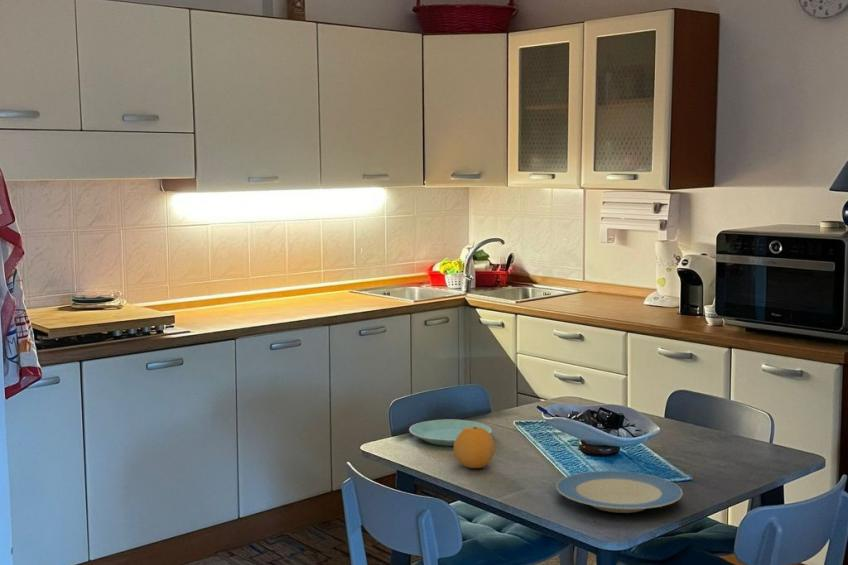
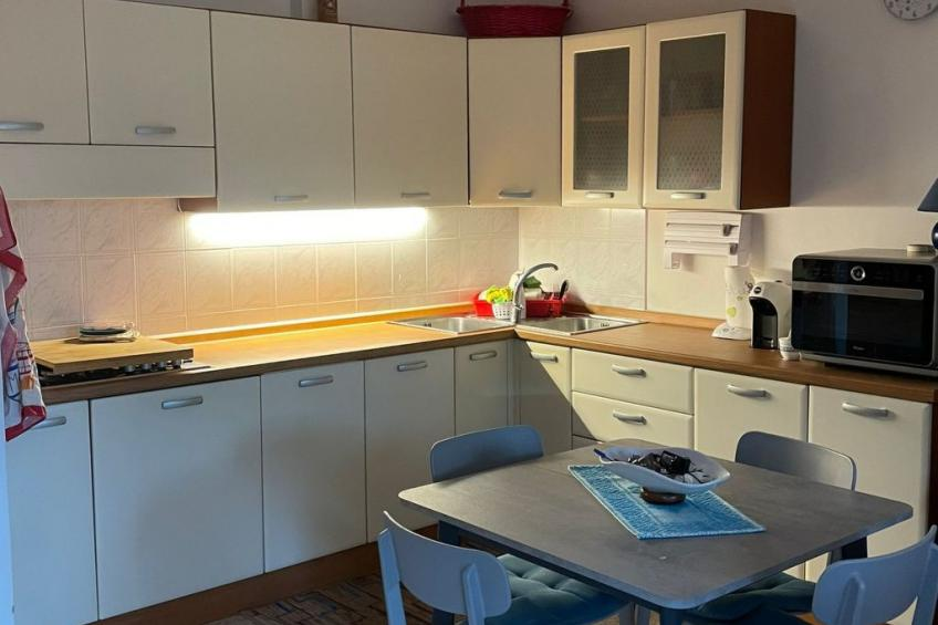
- plate [555,470,684,514]
- fruit [453,427,496,469]
- plate [408,418,493,447]
